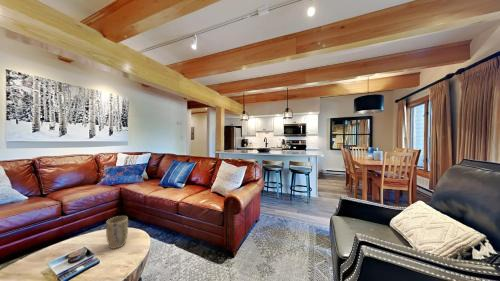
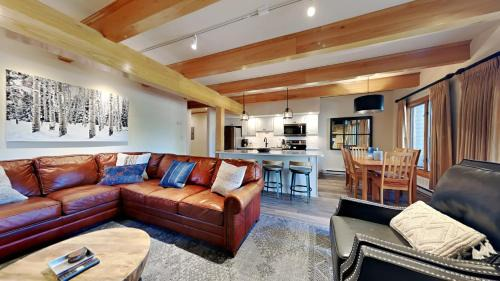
- plant pot [105,215,129,250]
